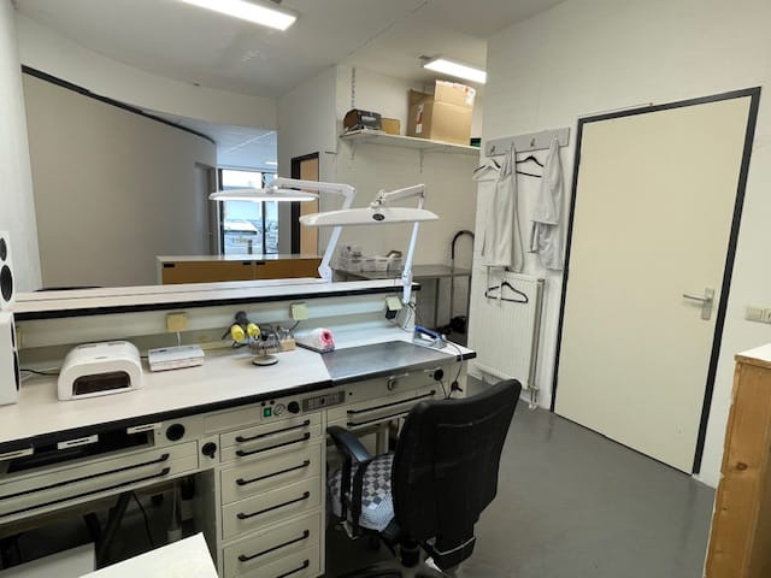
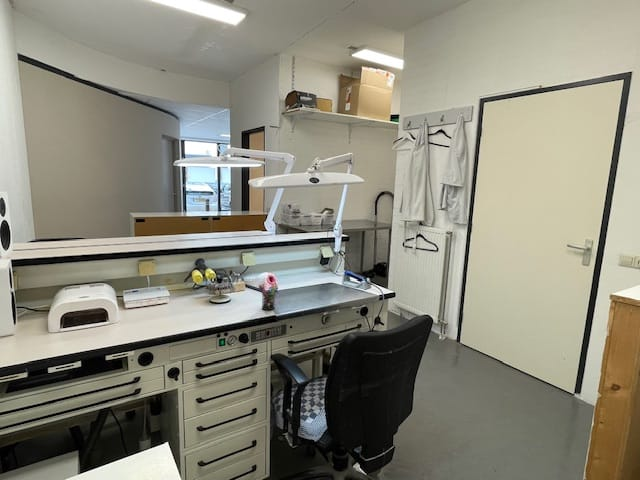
+ pen holder [257,282,278,311]
